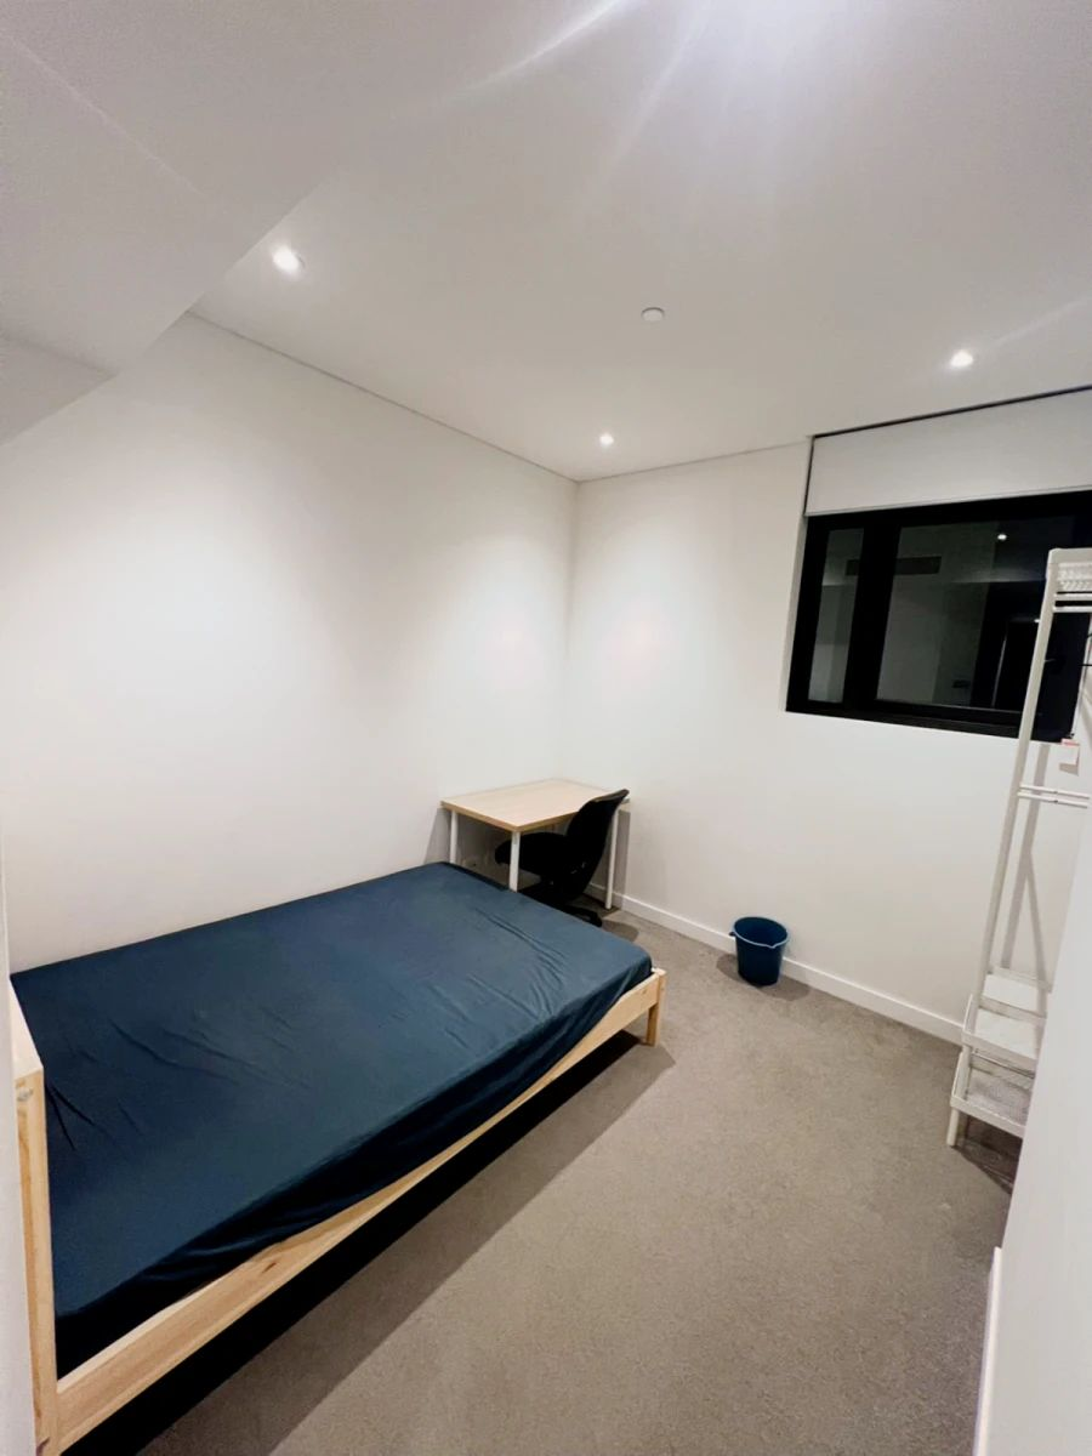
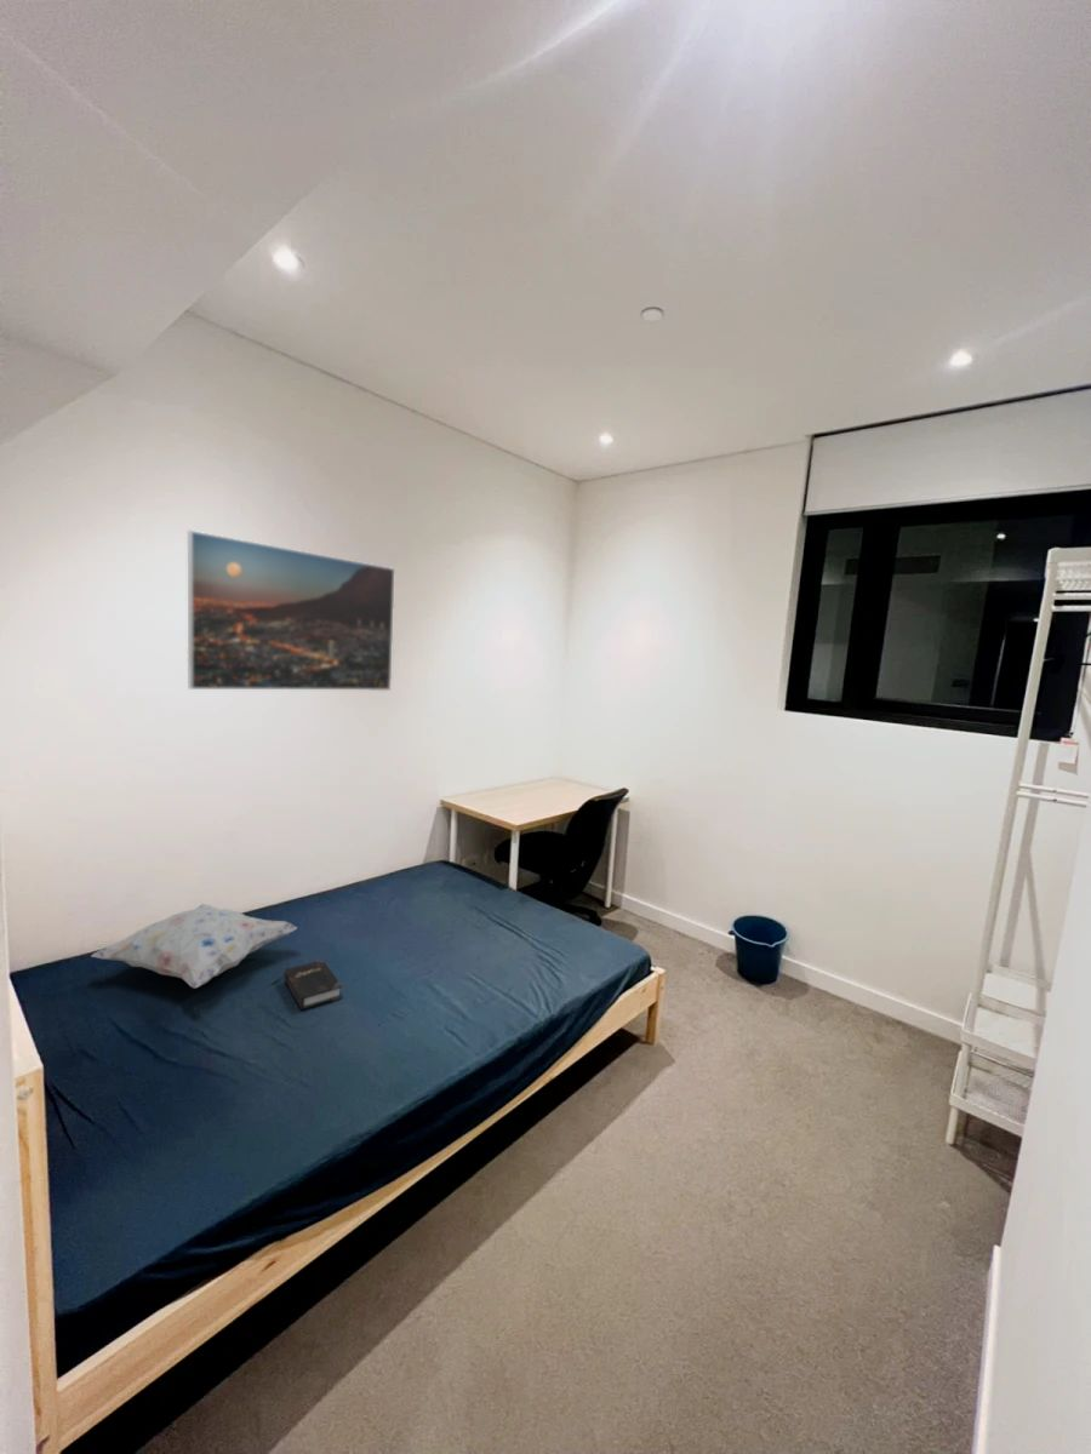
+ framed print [187,529,396,692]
+ decorative pillow [90,903,298,990]
+ hardback book [282,958,343,1011]
